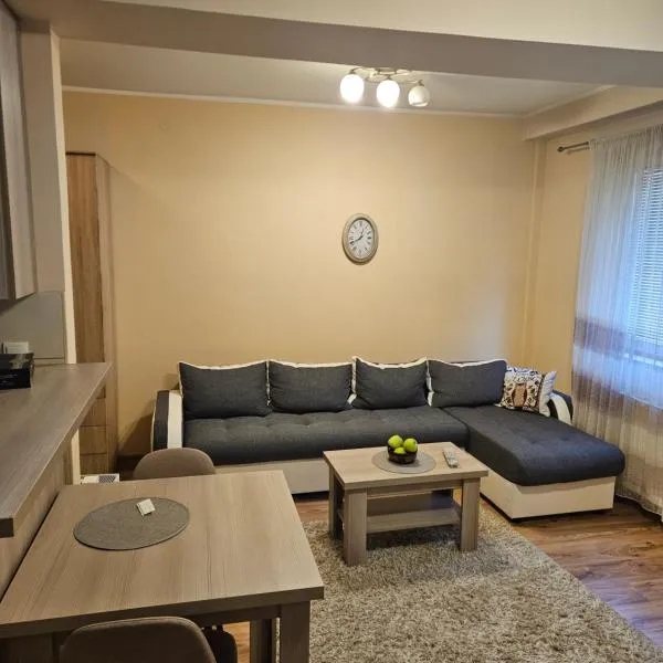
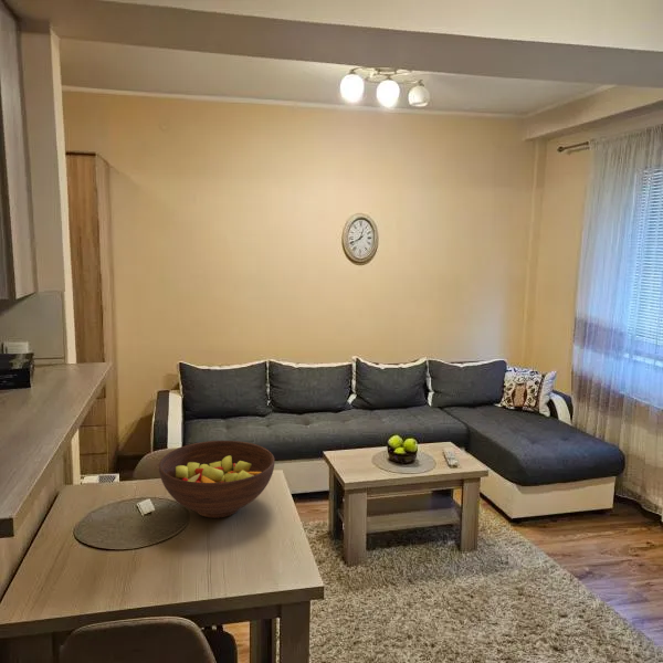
+ fruit bowl [158,440,275,519]
